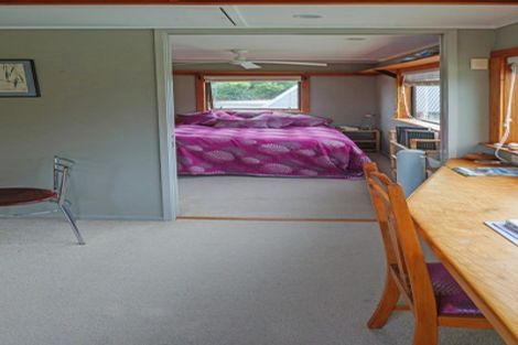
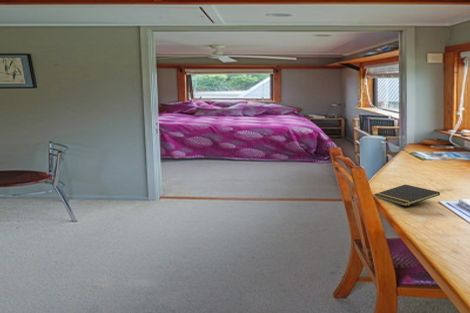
+ notepad [373,183,441,207]
